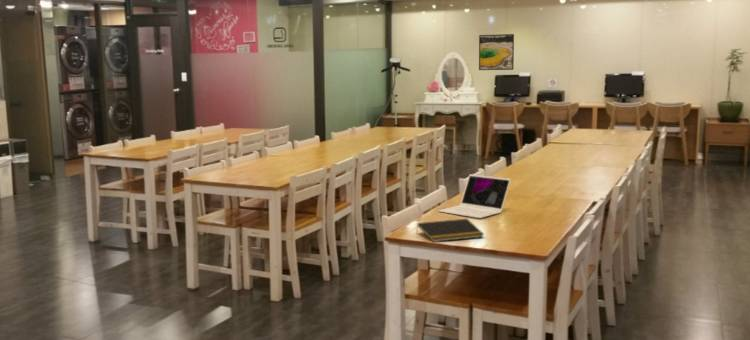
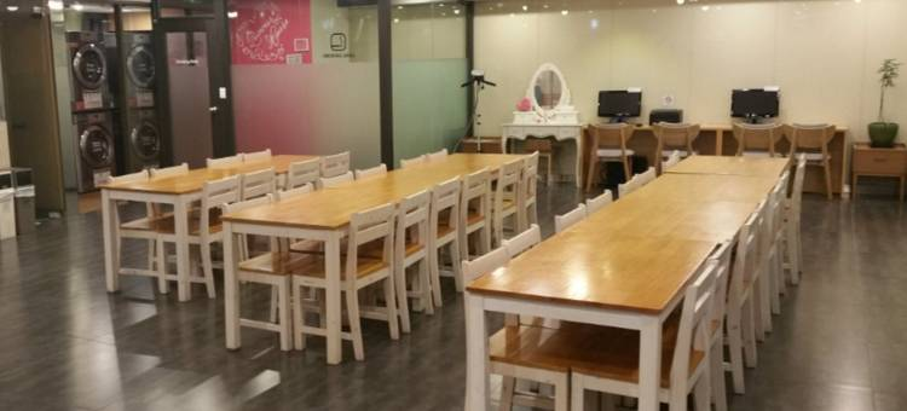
- notepad [415,218,485,243]
- laptop [438,173,512,219]
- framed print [478,33,515,71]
